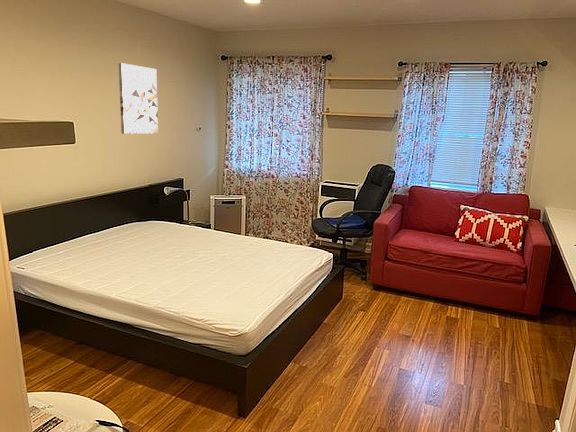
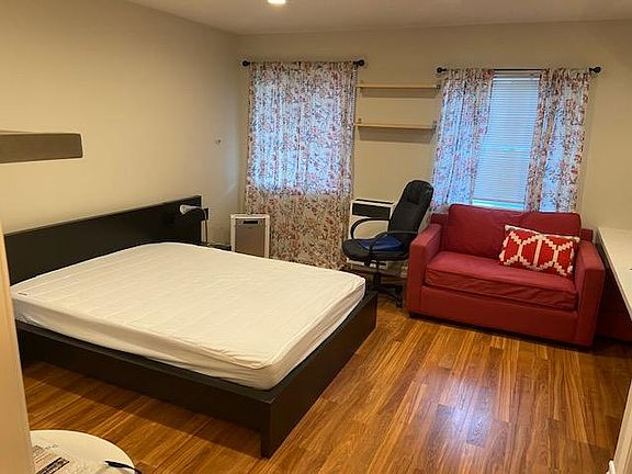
- wall art [118,62,159,135]
